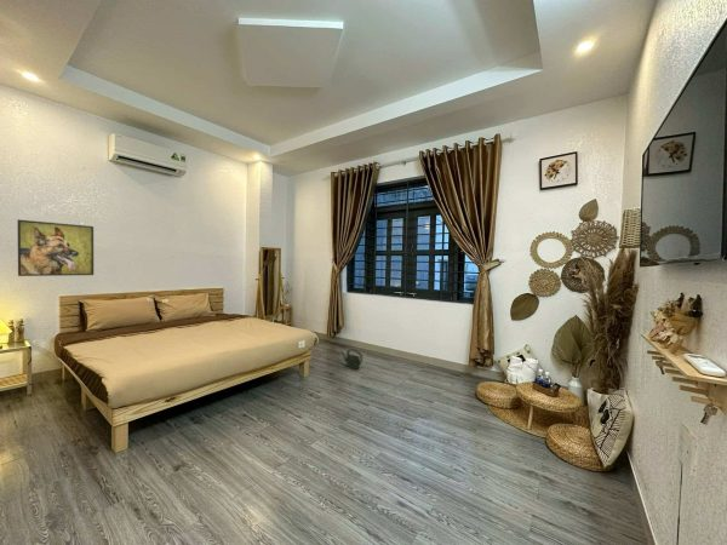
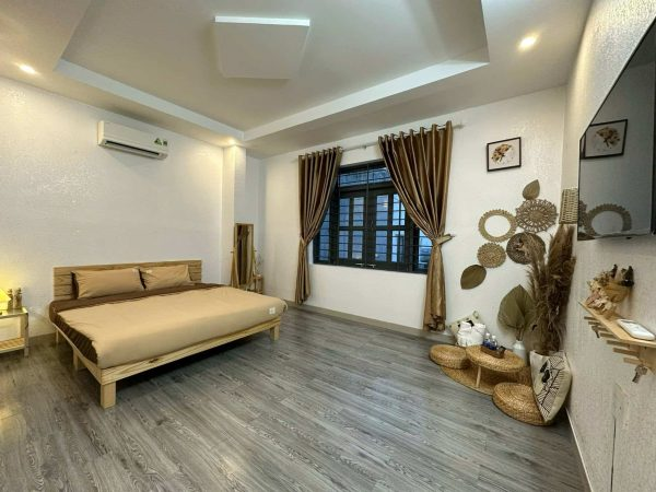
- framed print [17,218,95,277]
- watering can [339,348,364,371]
